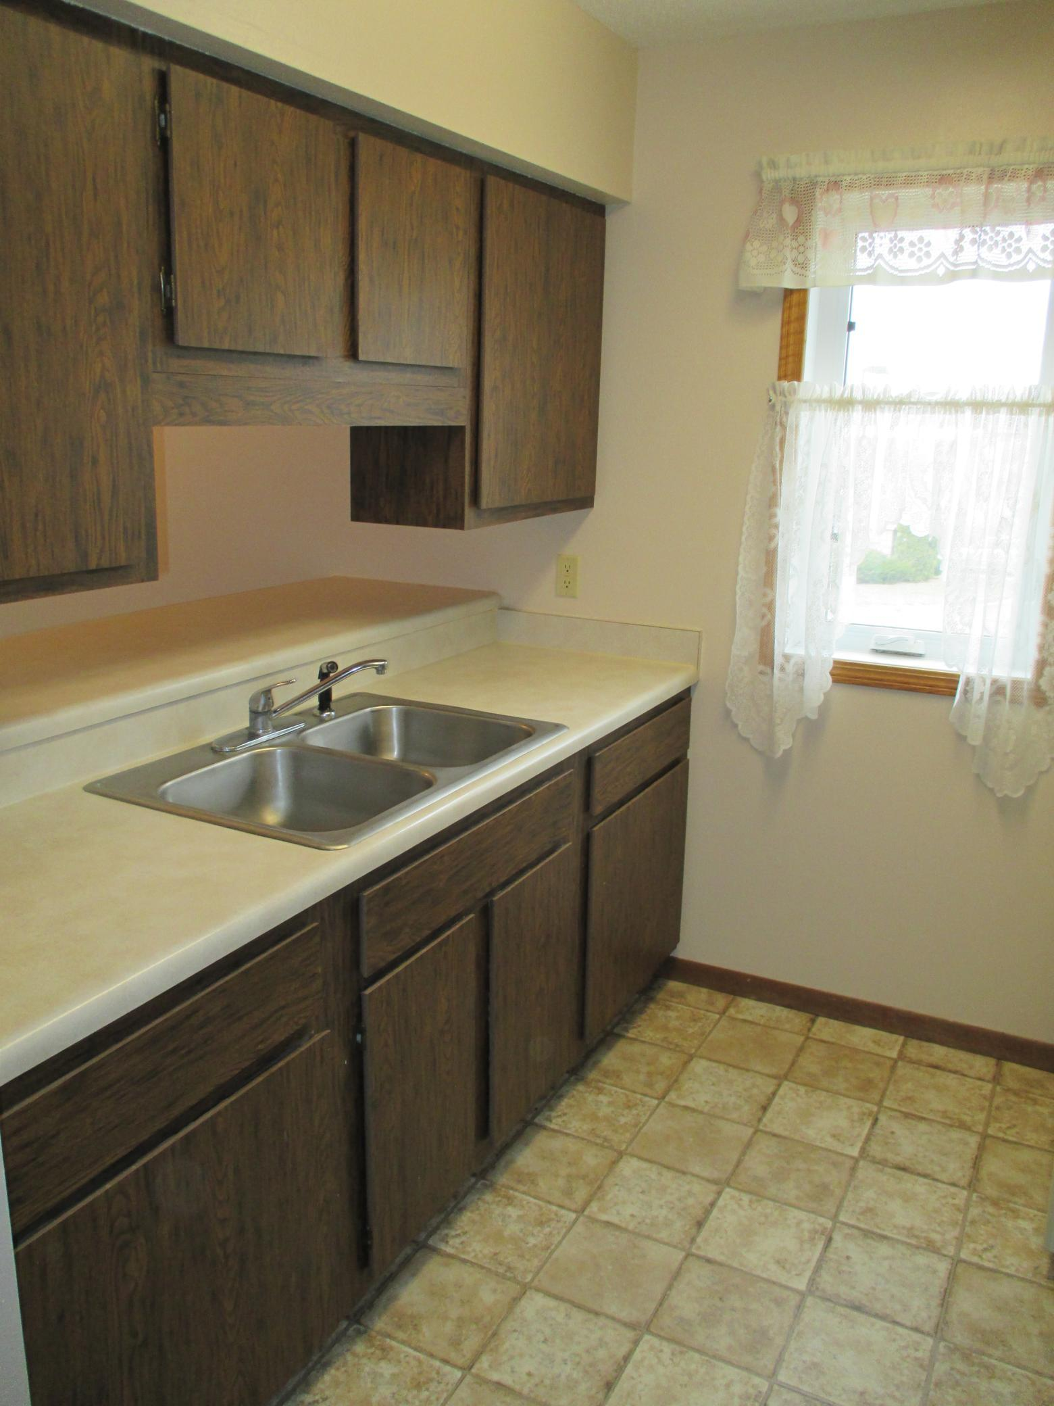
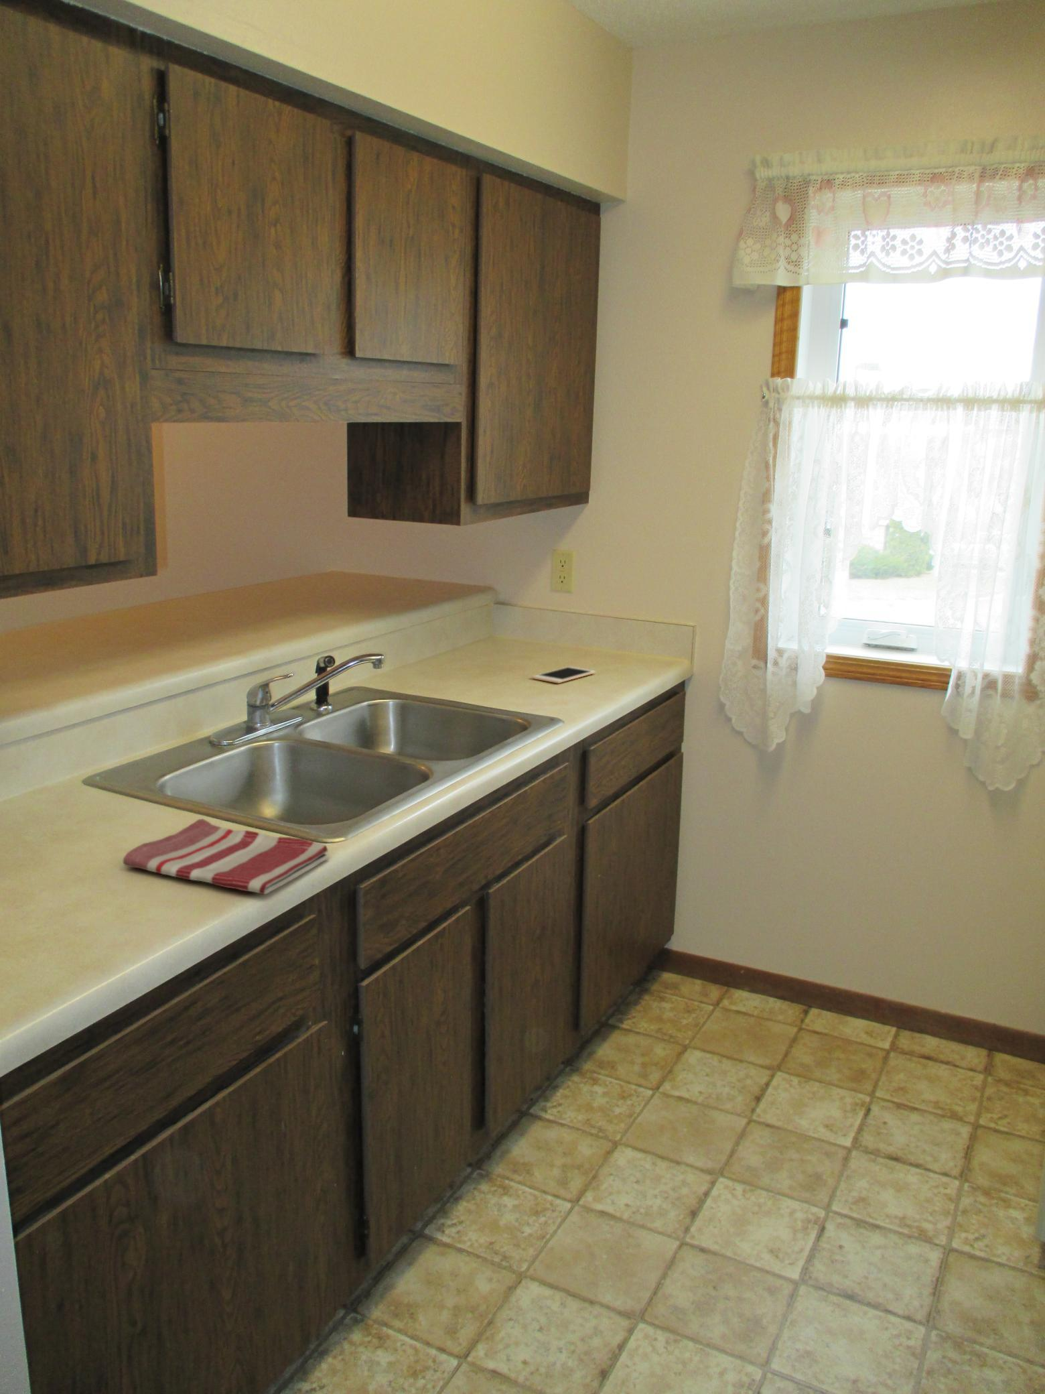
+ dish towel [122,819,329,896]
+ cell phone [532,666,596,684]
